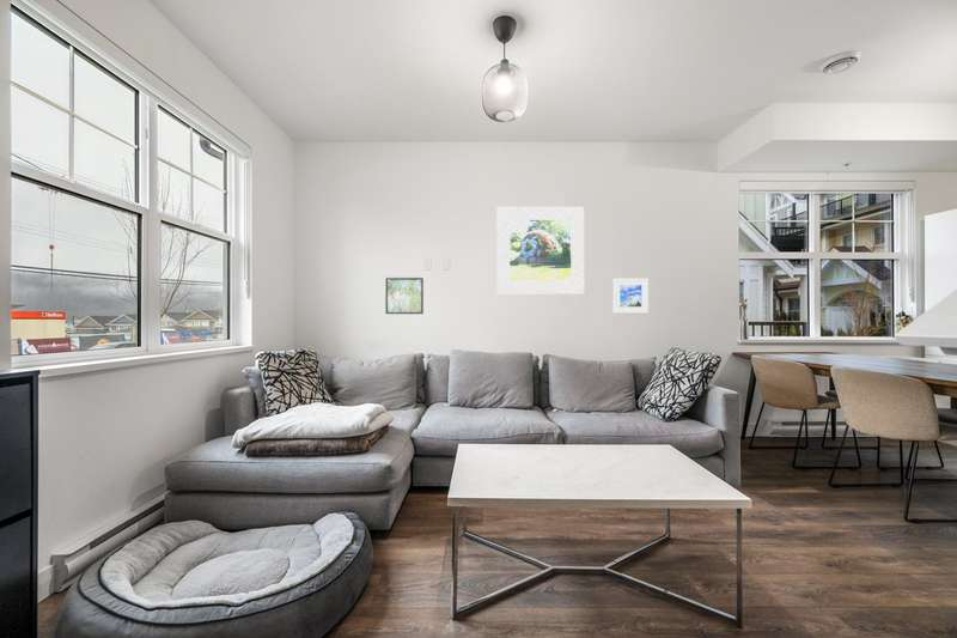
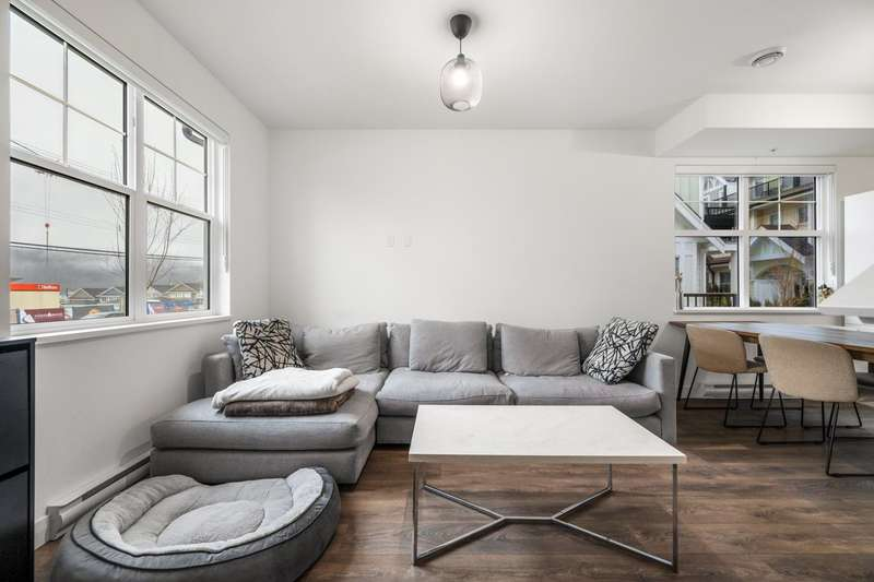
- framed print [611,278,650,315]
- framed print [384,277,425,315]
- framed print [495,206,585,294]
